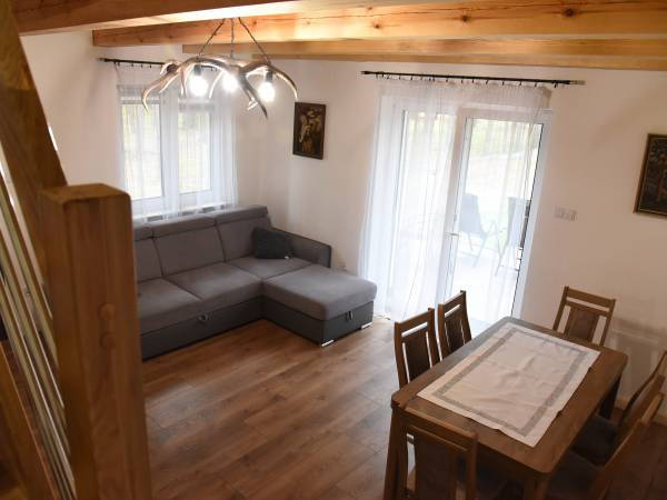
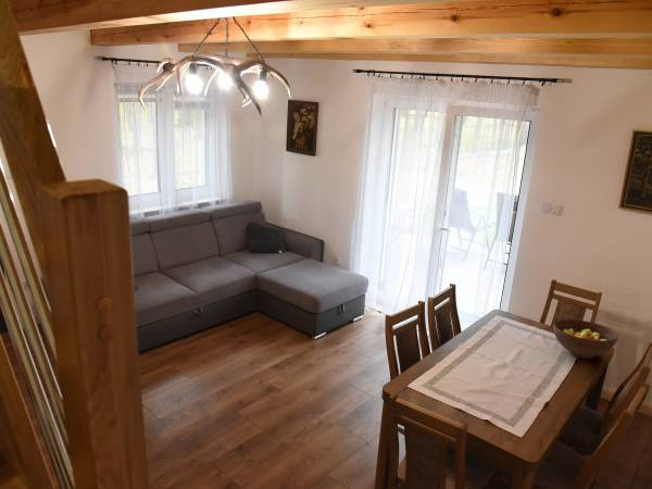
+ fruit bowl [552,318,618,360]
